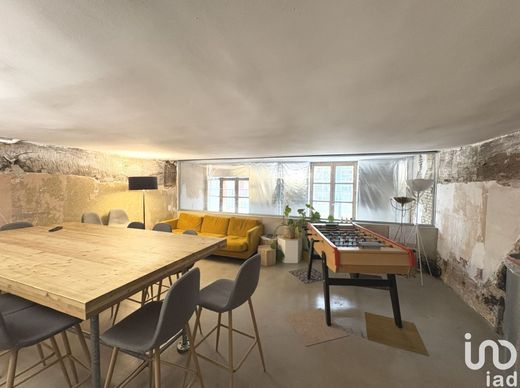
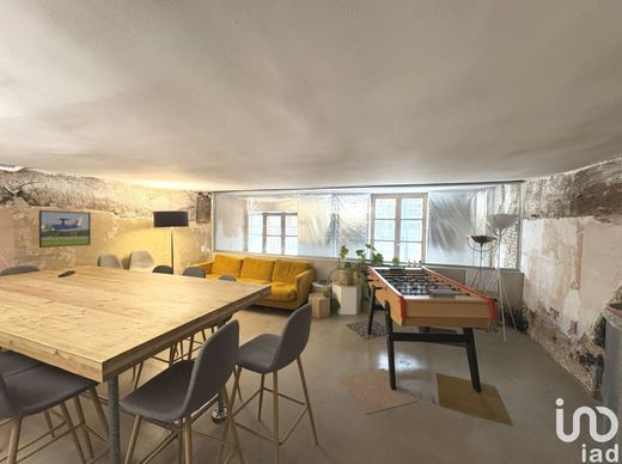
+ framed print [38,209,91,249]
